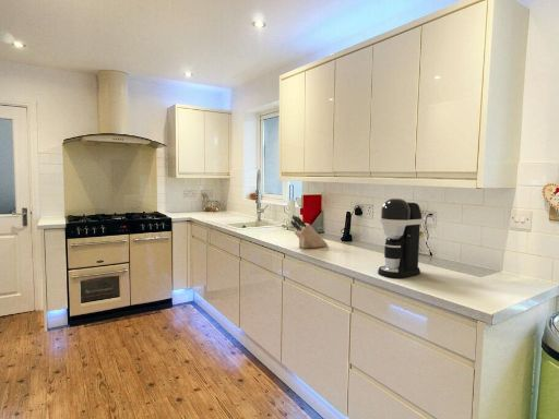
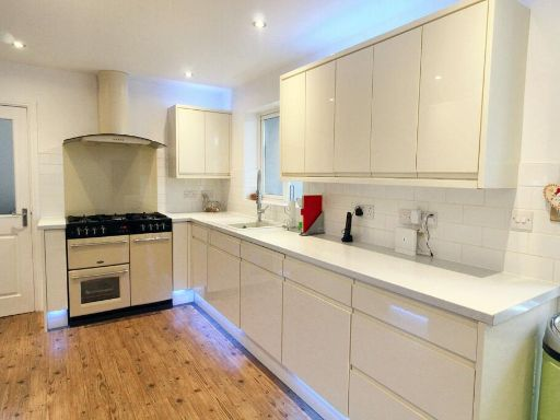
- knife block [289,214,329,249]
- coffee maker [377,197,424,279]
